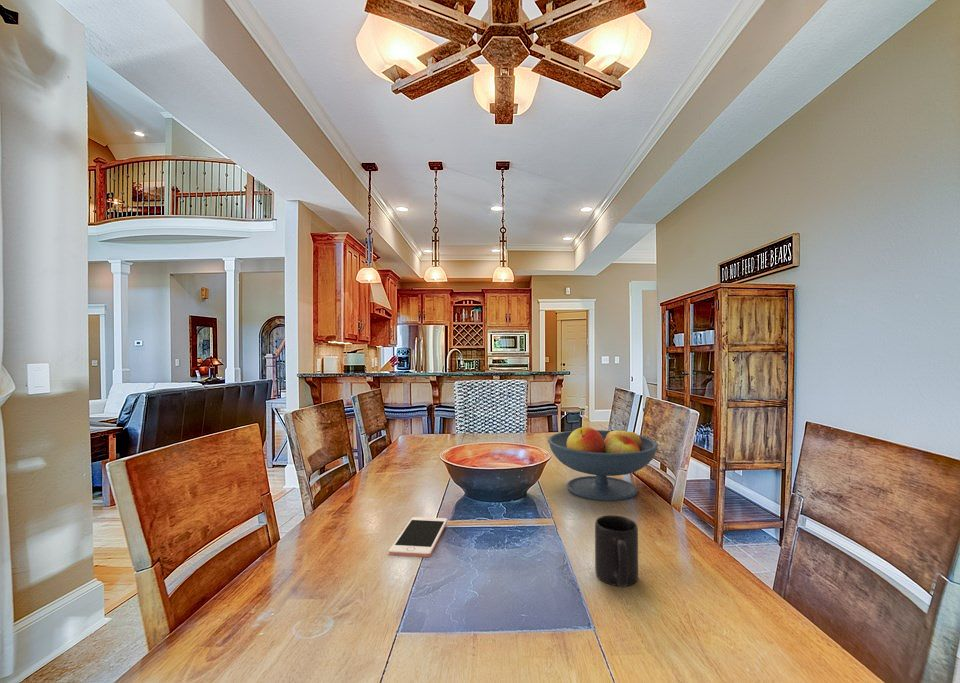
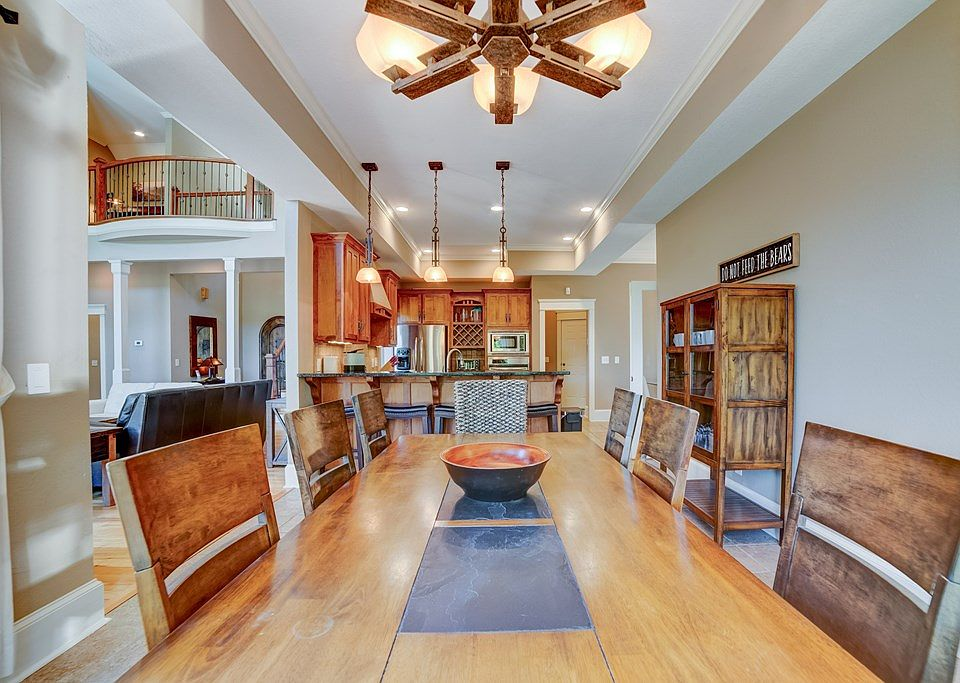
- cell phone [388,516,448,558]
- fruit bowl [547,425,659,502]
- mug [594,514,639,588]
